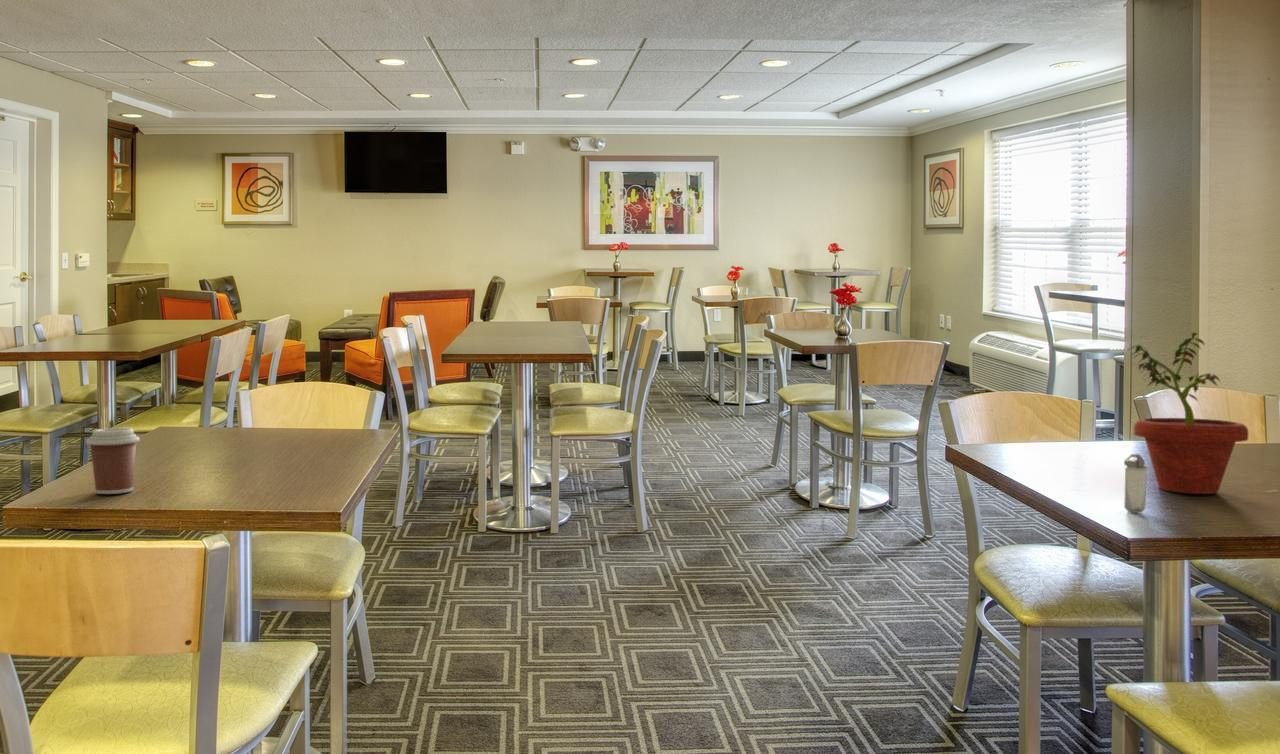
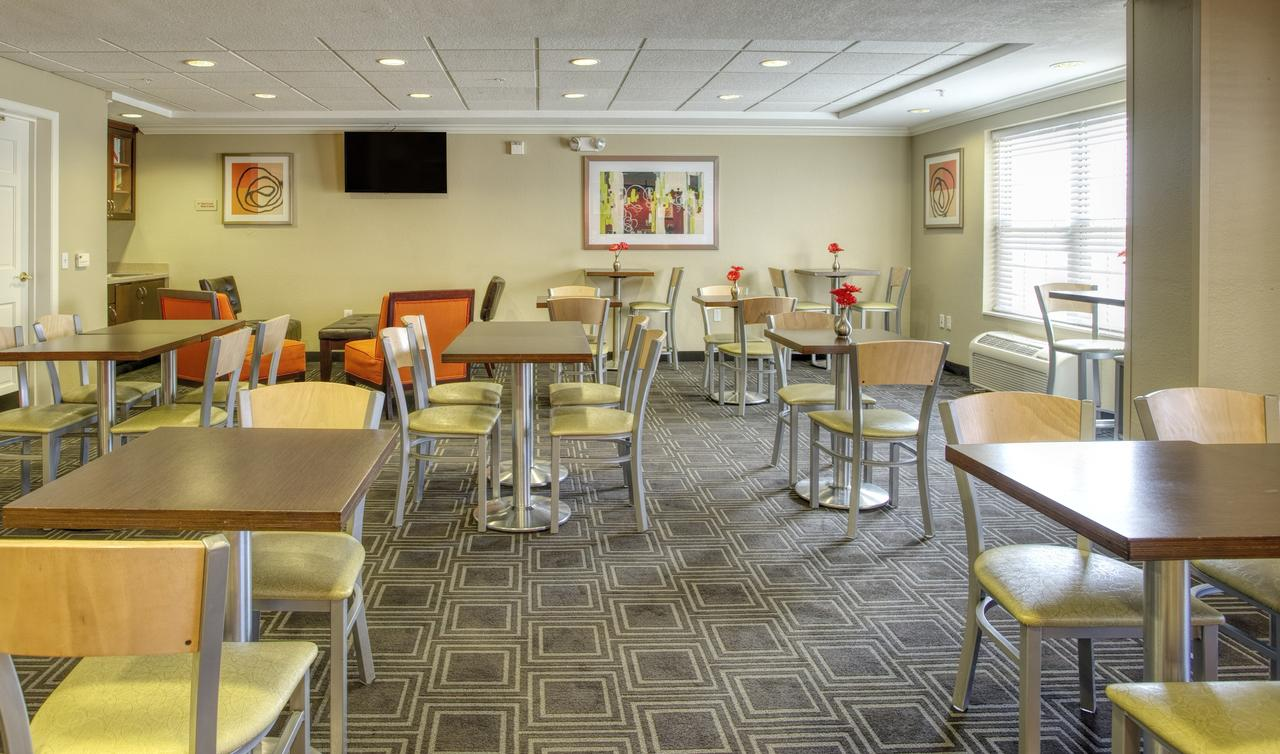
- coffee cup [85,427,141,495]
- shaker [1123,453,1148,514]
- potted plant [1126,332,1249,495]
